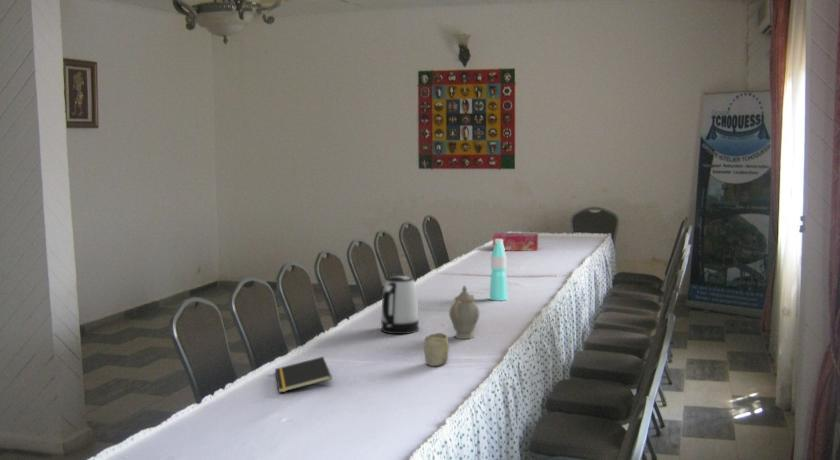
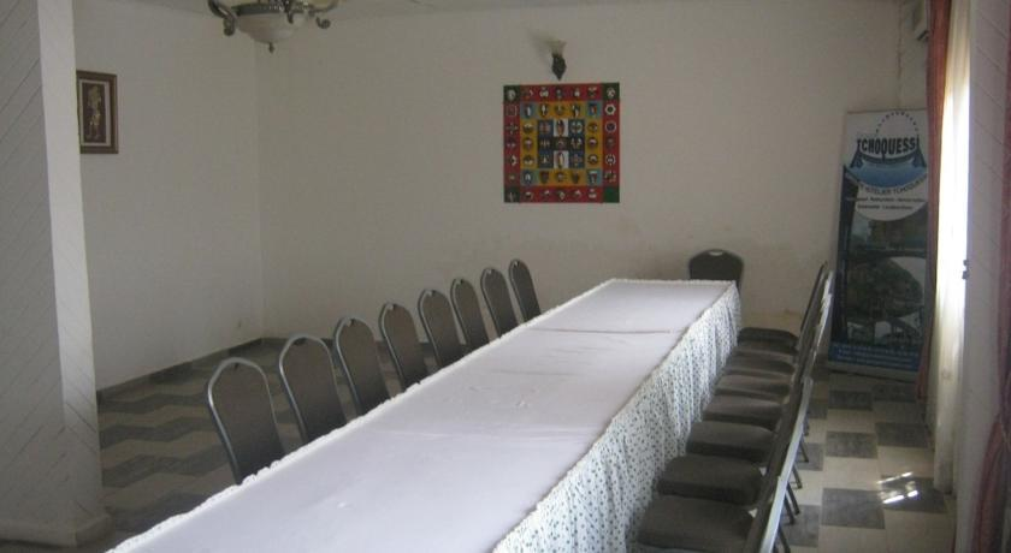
- cup [423,332,450,367]
- notepad [274,356,333,394]
- chinaware [448,285,481,340]
- kettle [380,275,420,335]
- water bottle [489,239,508,302]
- tissue box [492,232,539,252]
